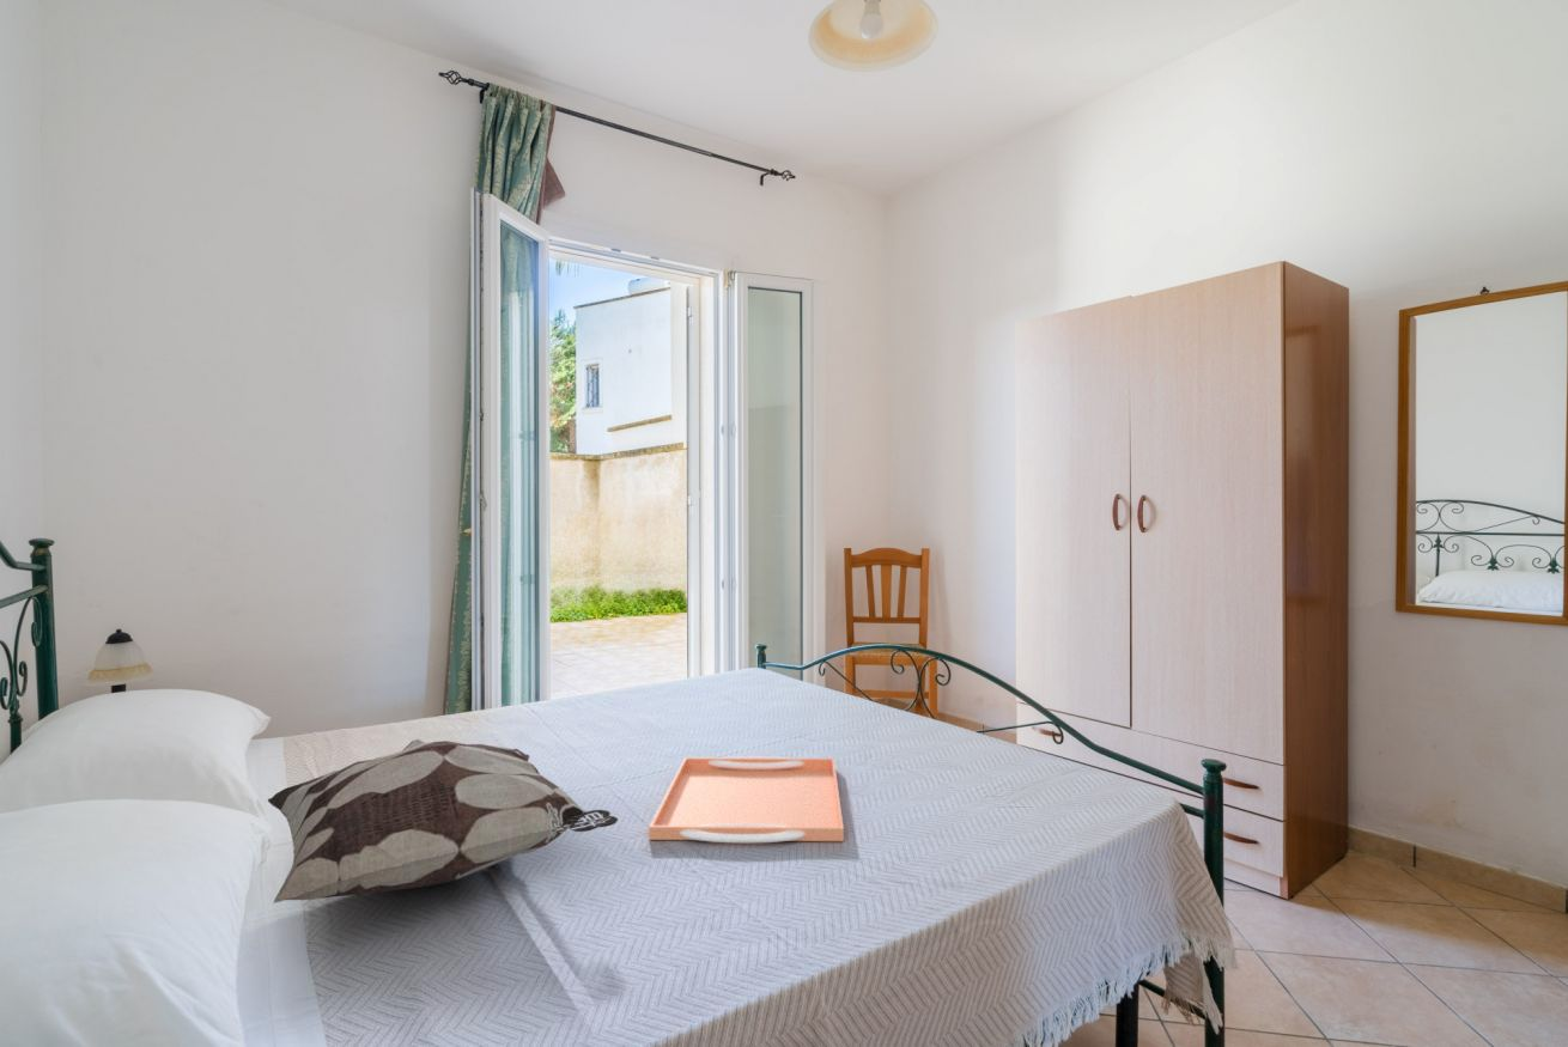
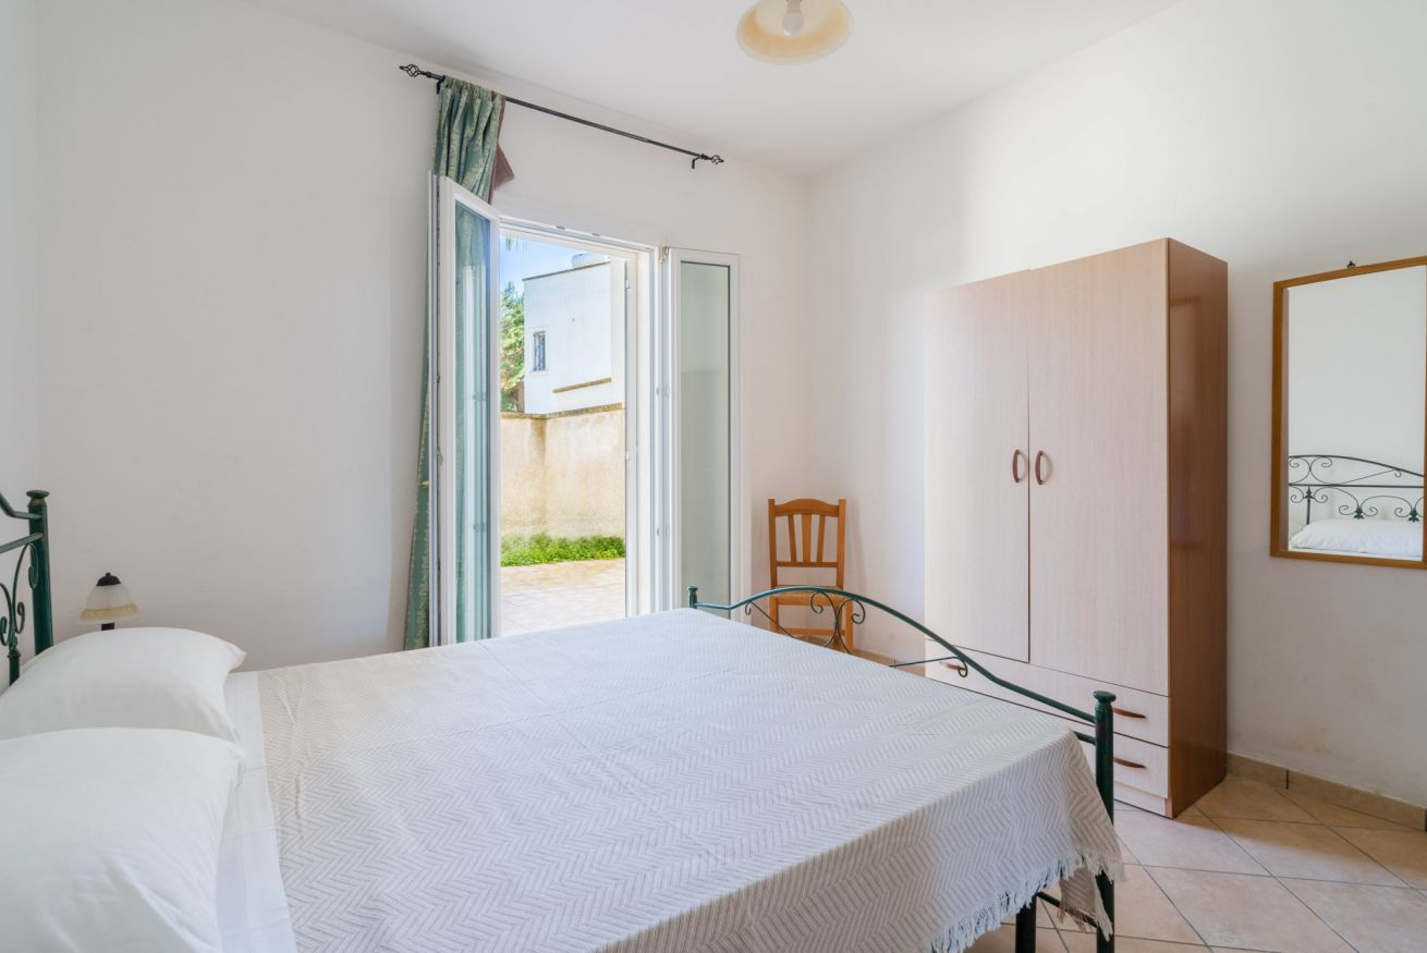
- decorative pillow [267,738,619,905]
- serving tray [648,755,845,844]
